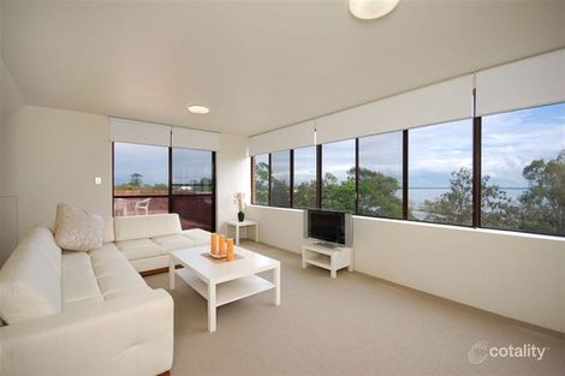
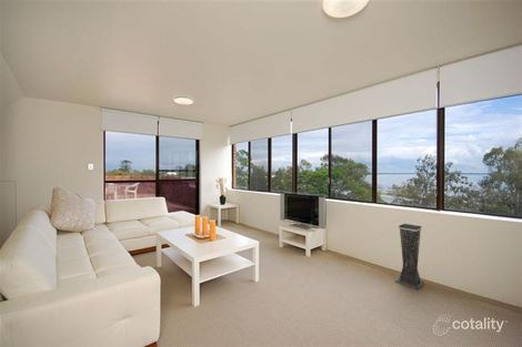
+ pedestal [394,223,425,290]
